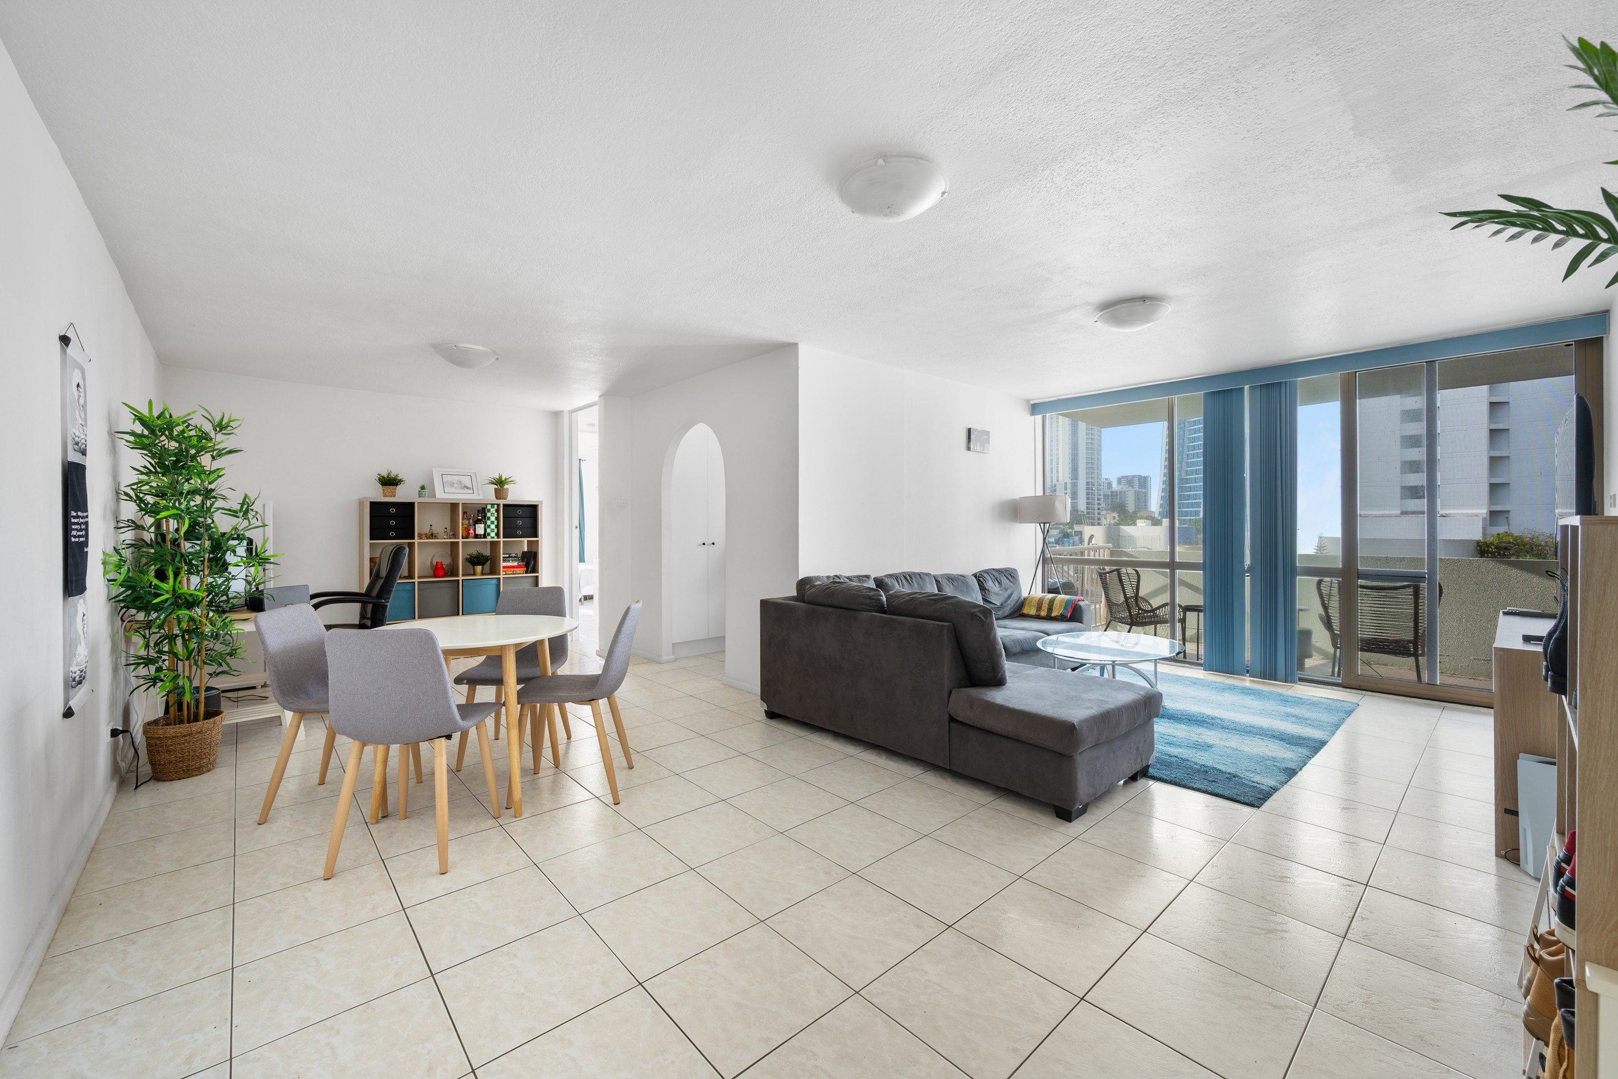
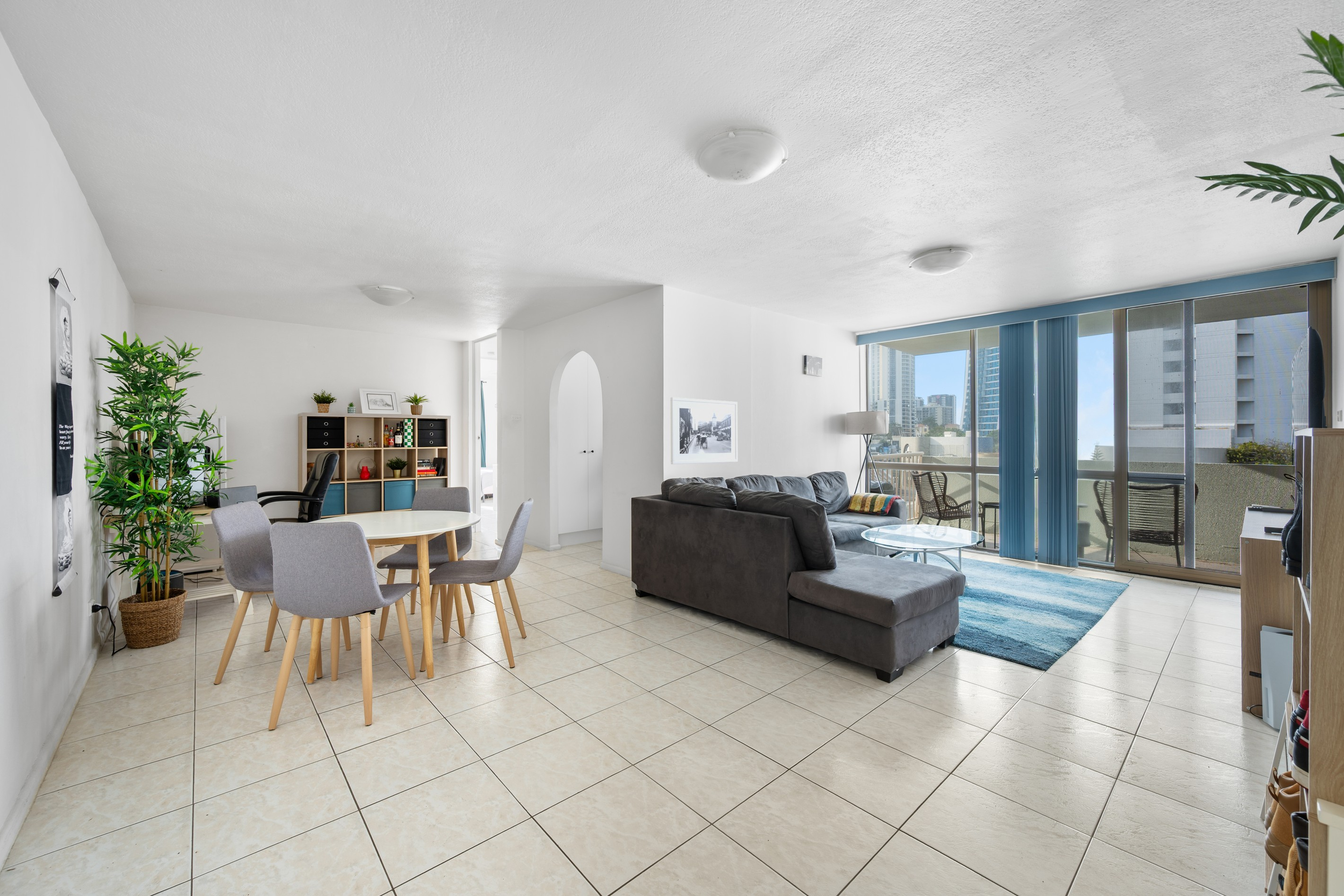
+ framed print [670,397,738,465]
